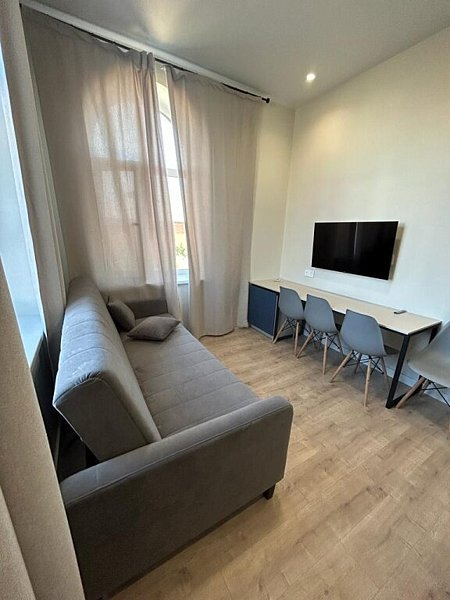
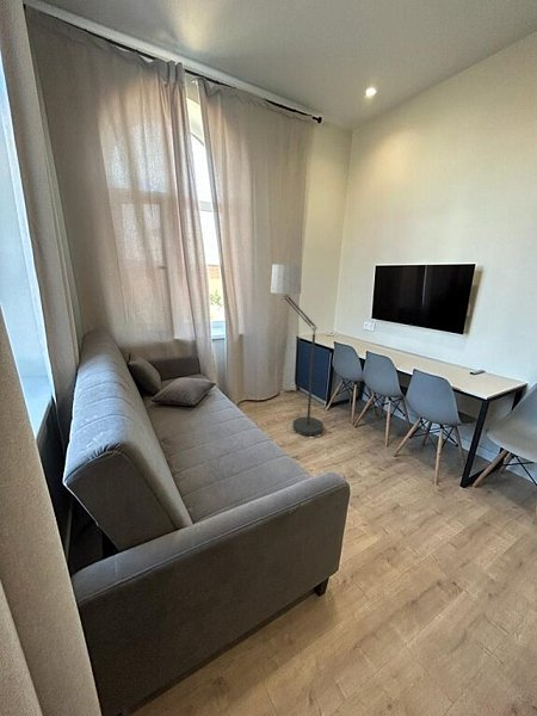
+ floor lamp [270,264,325,438]
